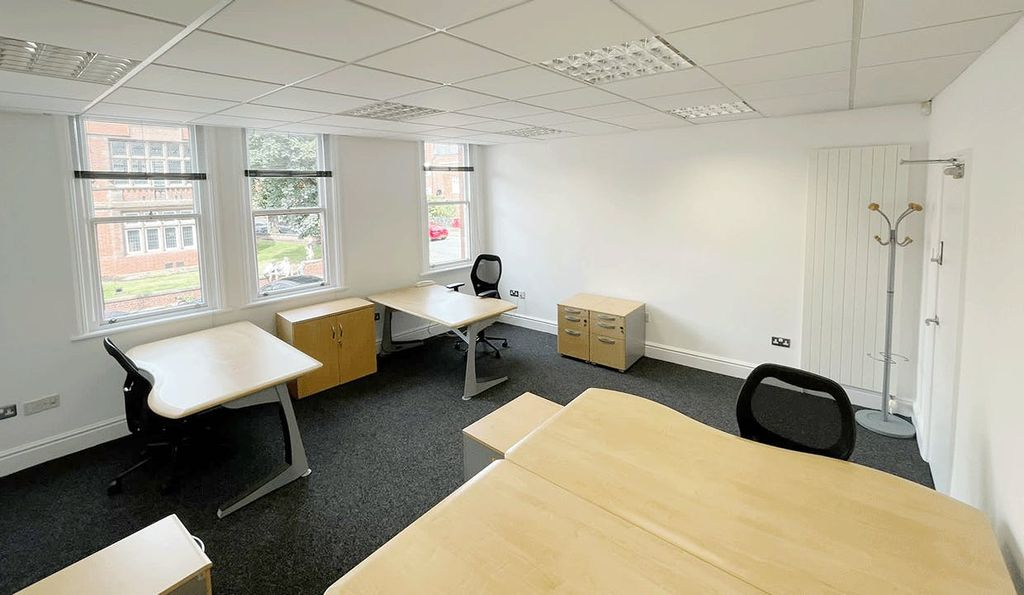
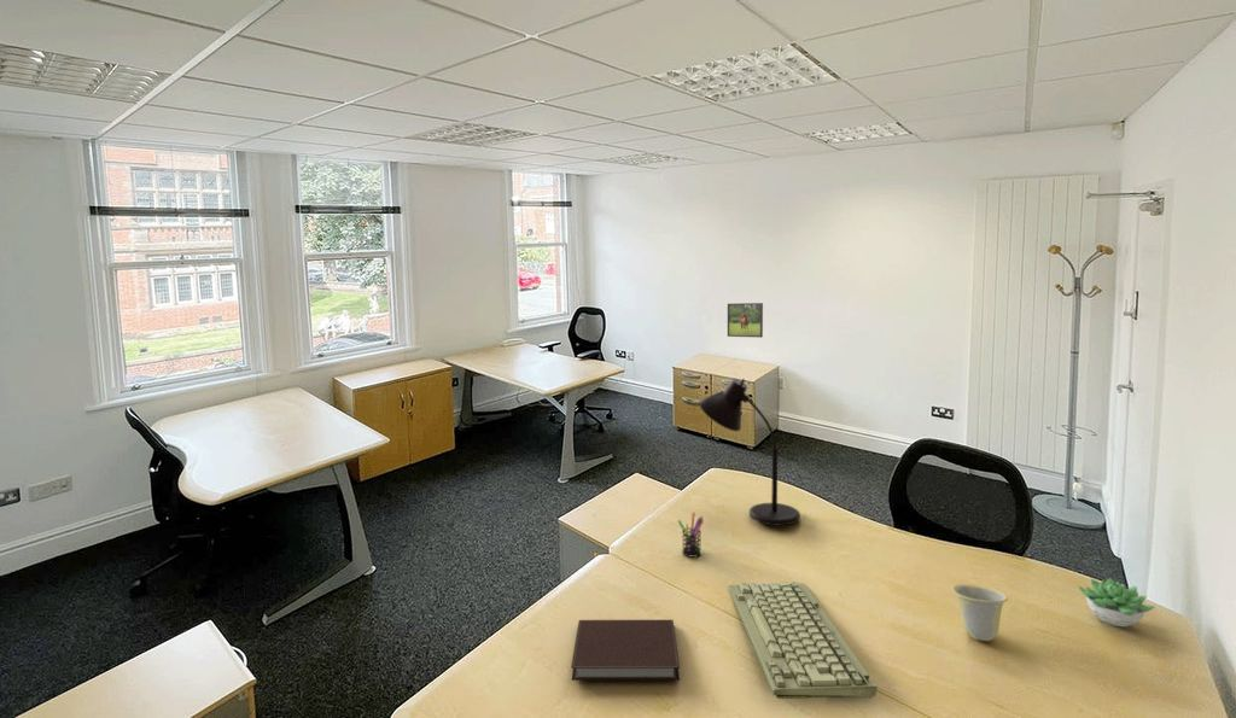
+ notebook [570,619,681,682]
+ cup [951,583,1009,642]
+ succulent plant [1077,577,1156,627]
+ desk lamp [698,376,801,527]
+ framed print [727,302,764,339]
+ pen holder [676,512,705,558]
+ keyboard [727,580,879,700]
